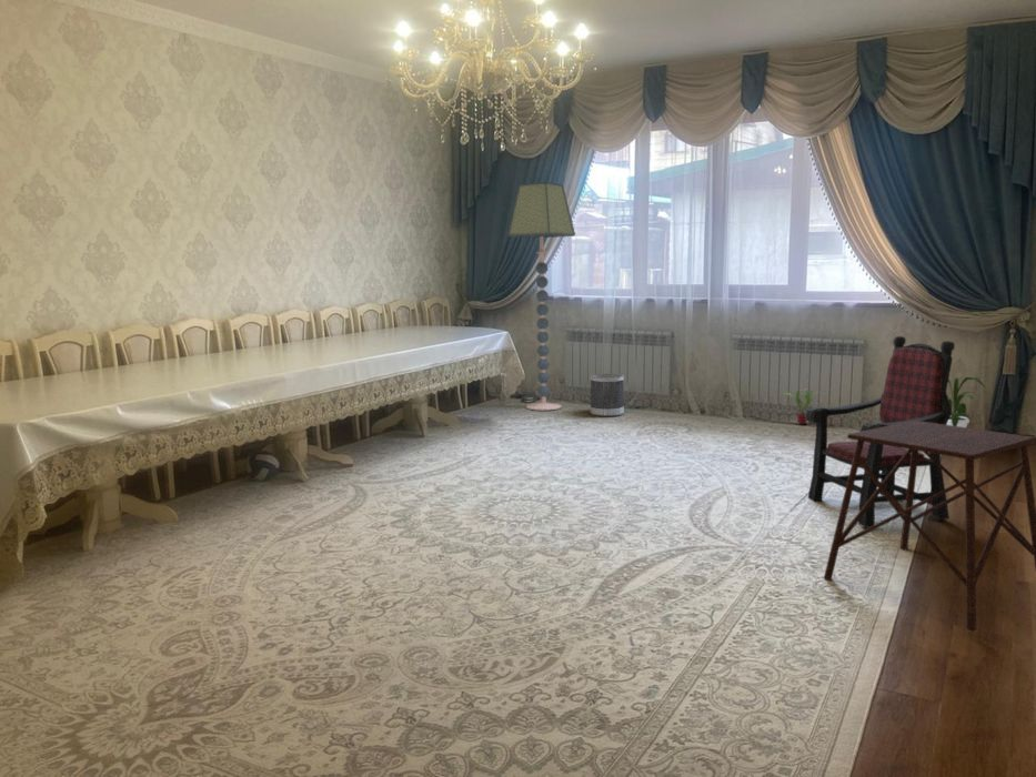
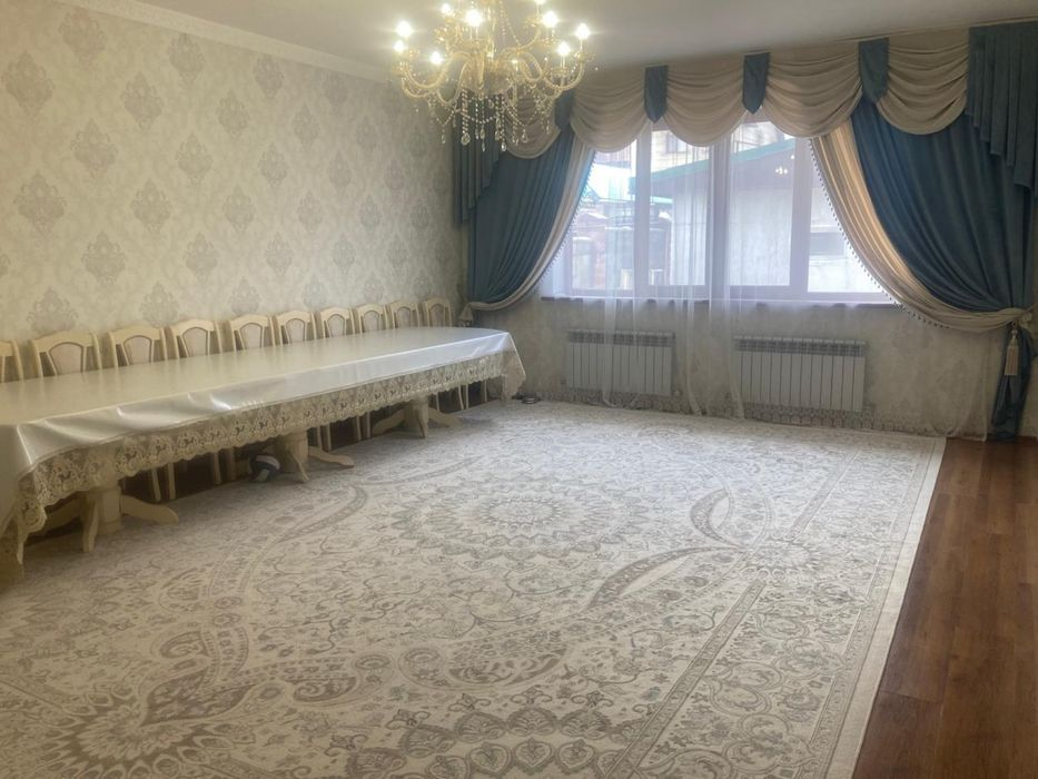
- house plant [946,376,987,427]
- floor lamp [506,181,576,412]
- armchair [805,335,956,528]
- side table [823,421,1036,633]
- potted plant [783,390,825,425]
- wastebasket [590,373,625,417]
